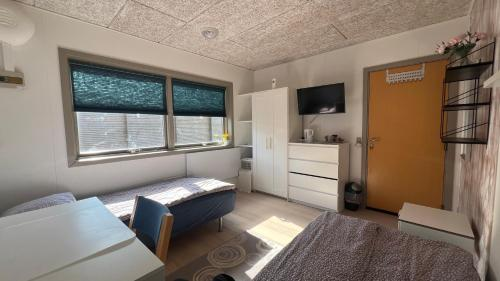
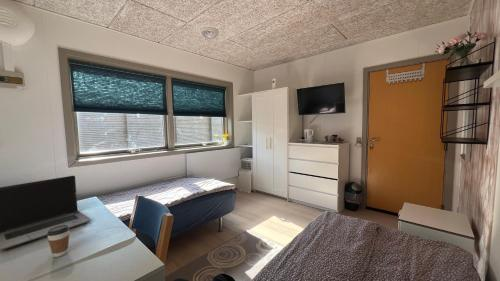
+ laptop computer [0,175,92,251]
+ coffee cup [46,225,70,258]
